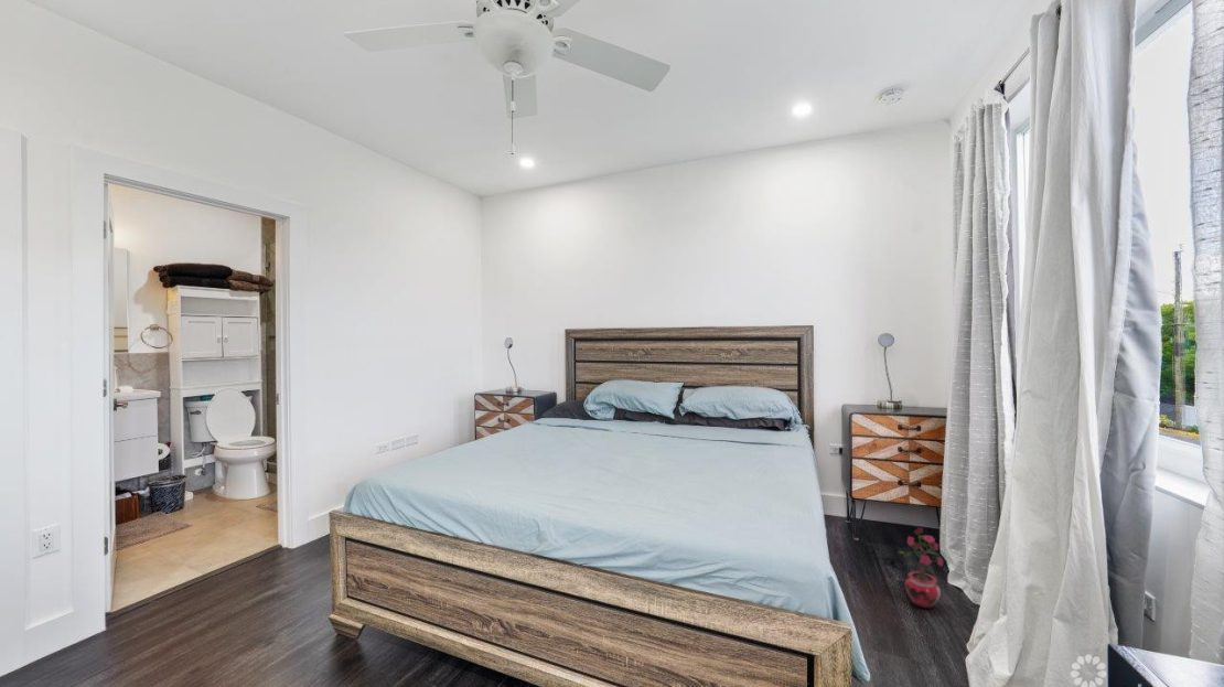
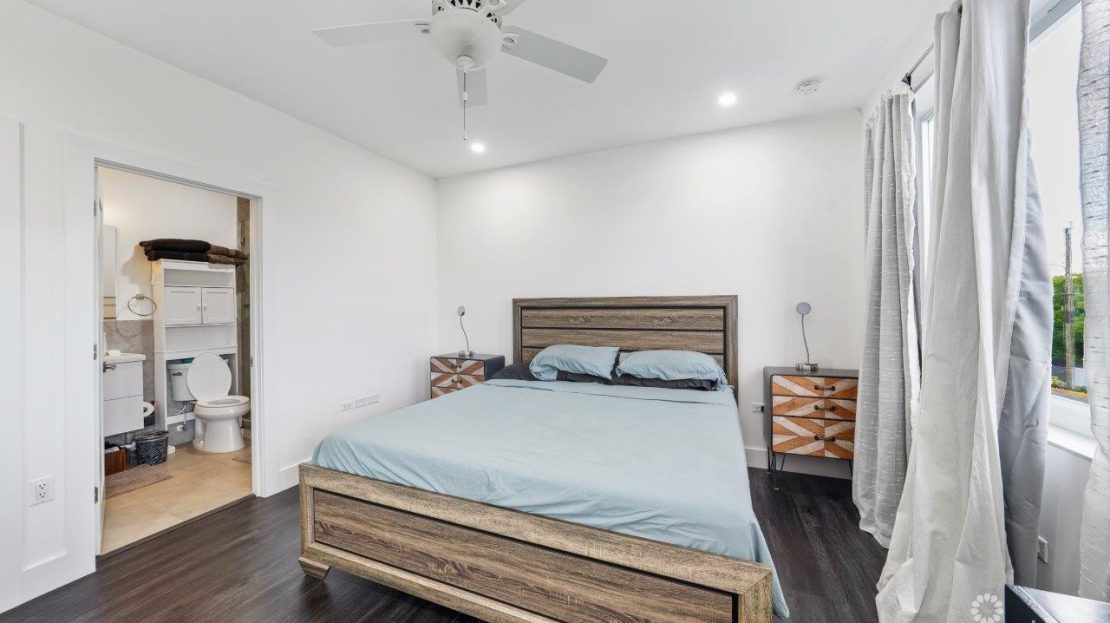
- potted plant [896,527,946,610]
